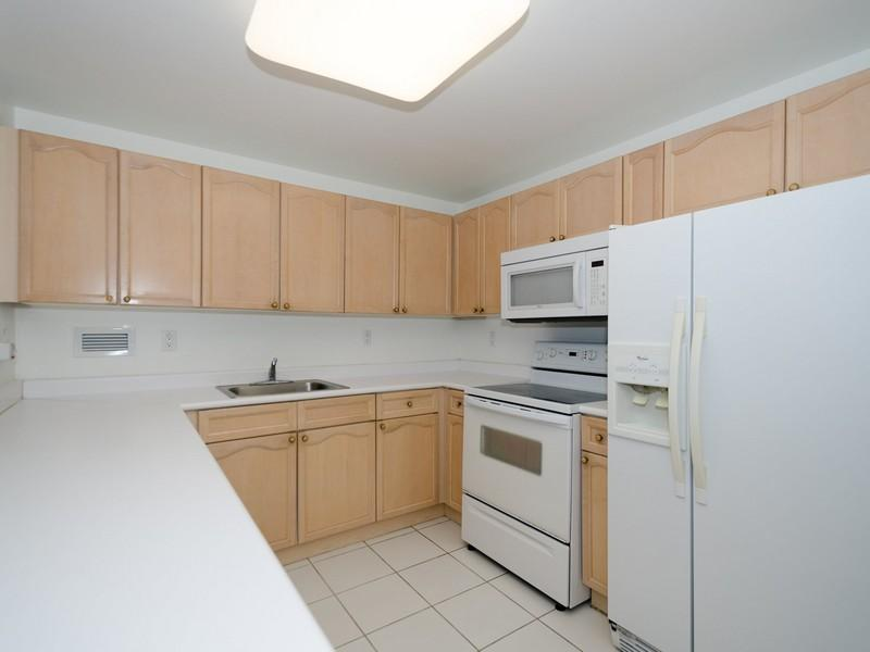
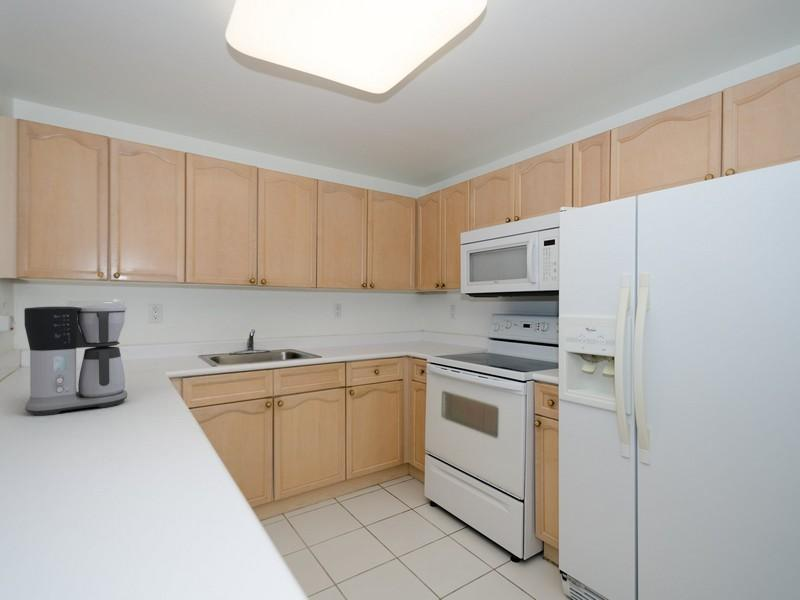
+ coffee maker [23,304,128,417]
